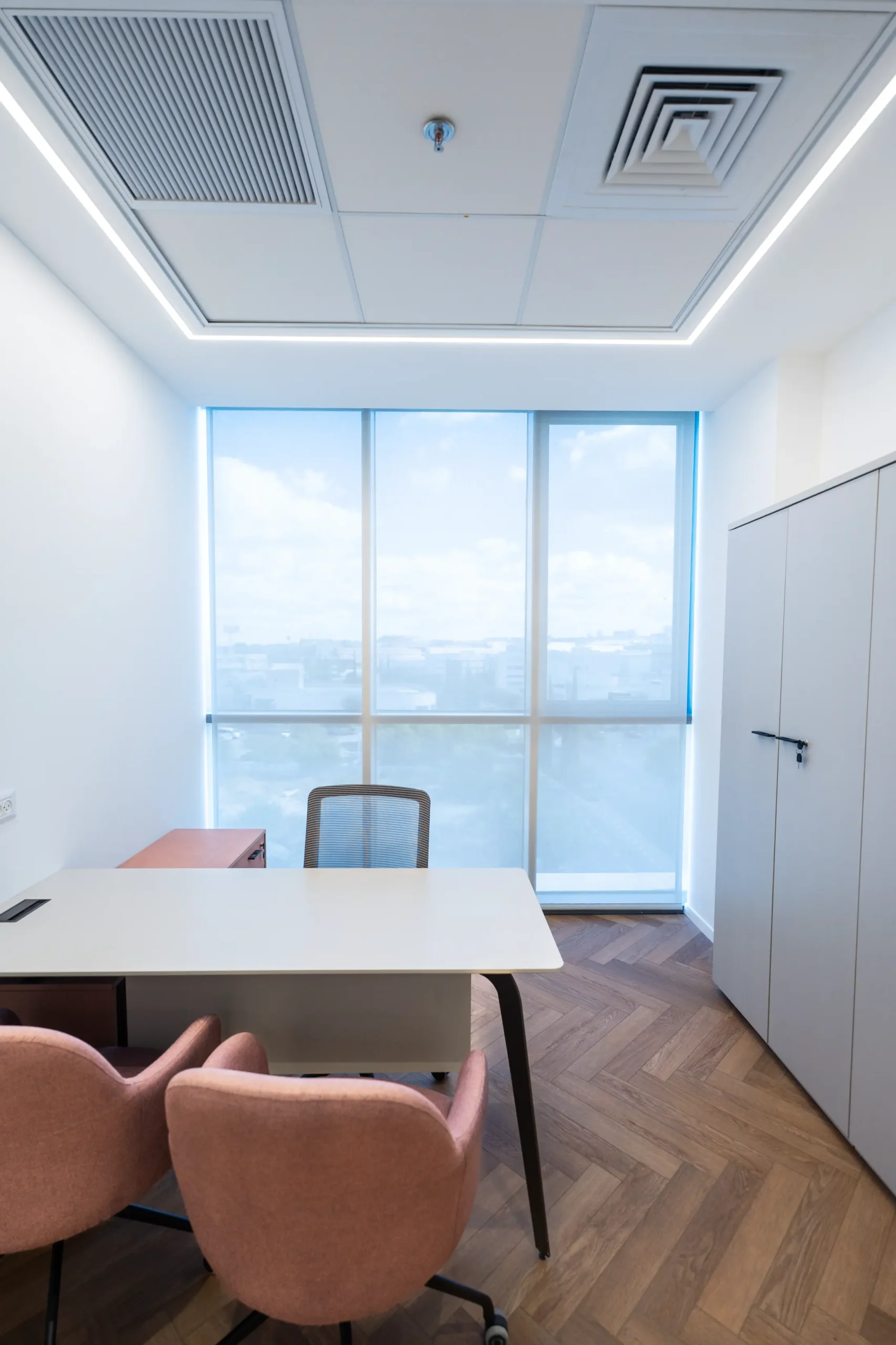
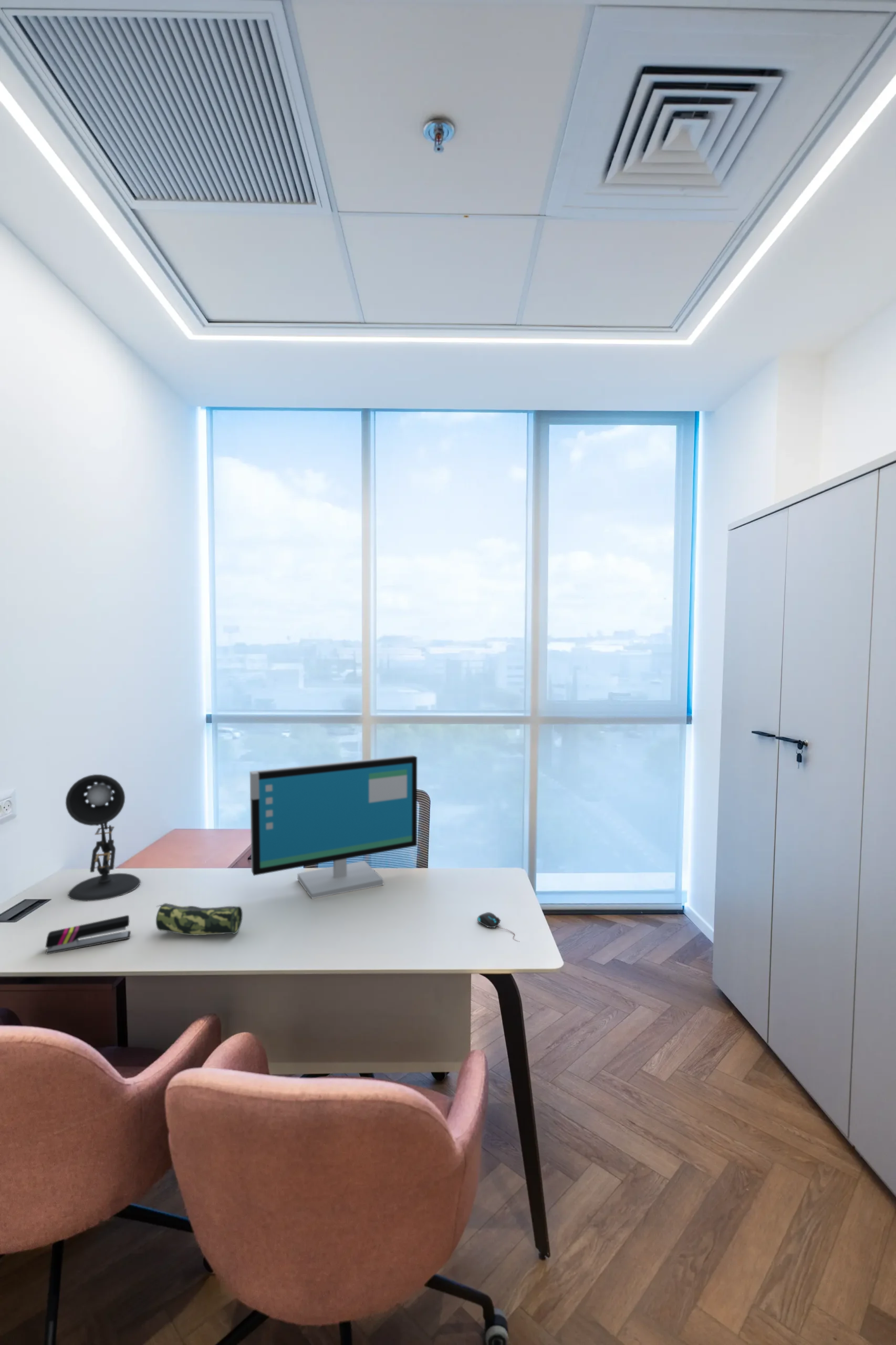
+ mouse [476,912,519,942]
+ stapler [45,915,131,955]
+ desk lamp [65,774,141,902]
+ pencil case [155,903,243,936]
+ computer monitor [249,754,418,899]
